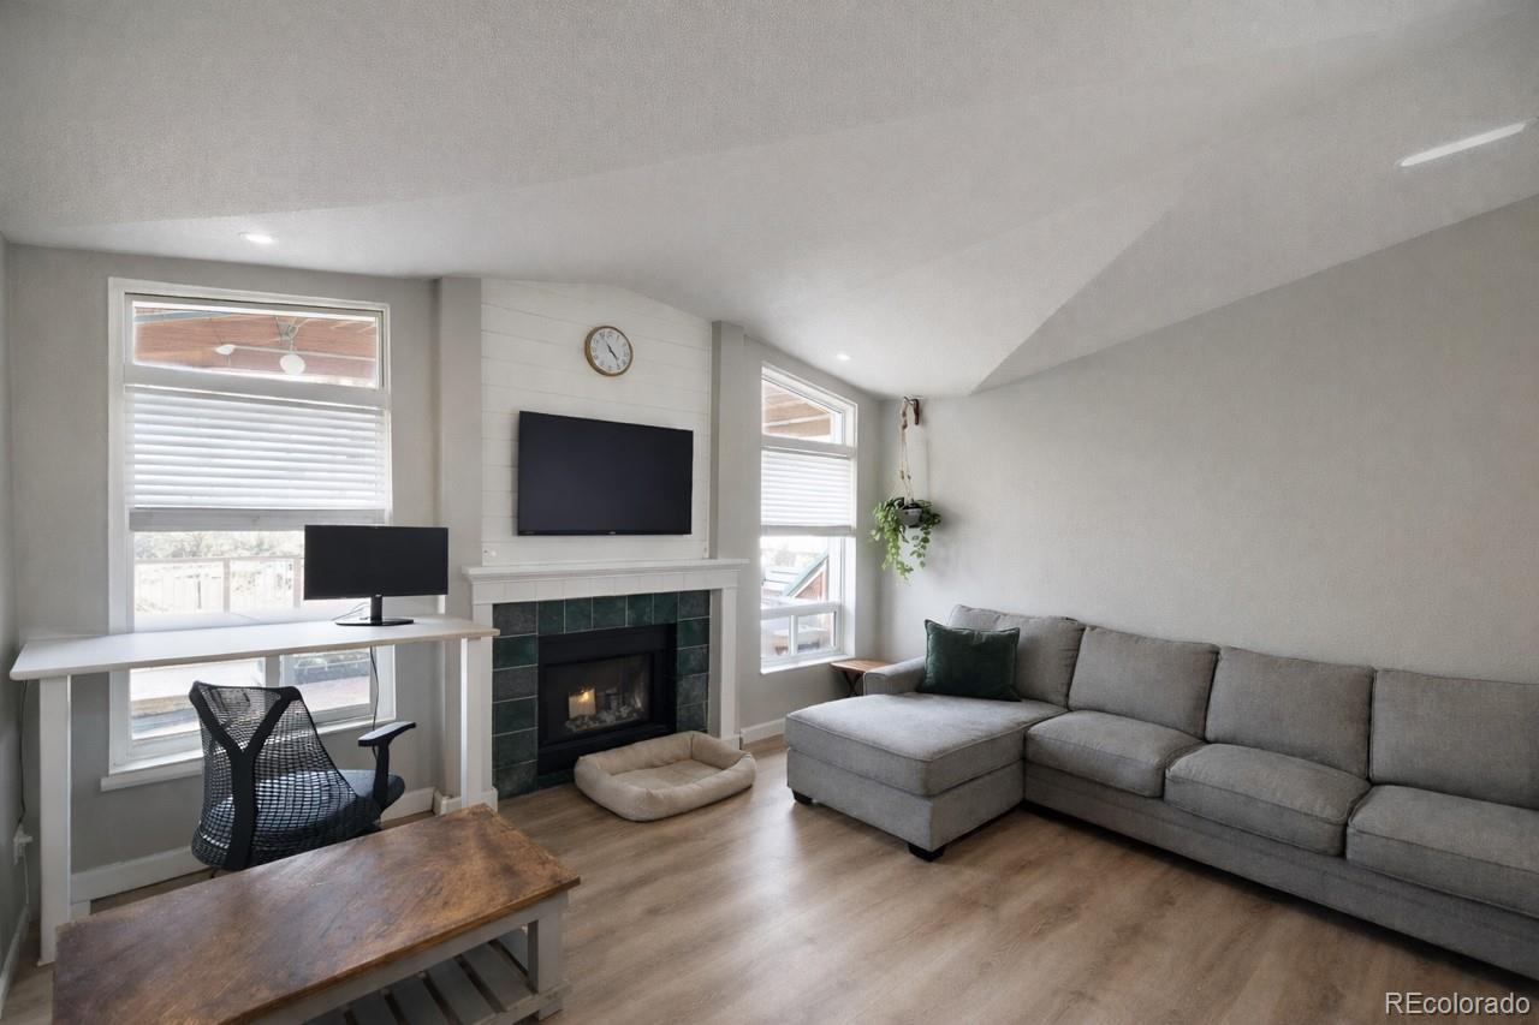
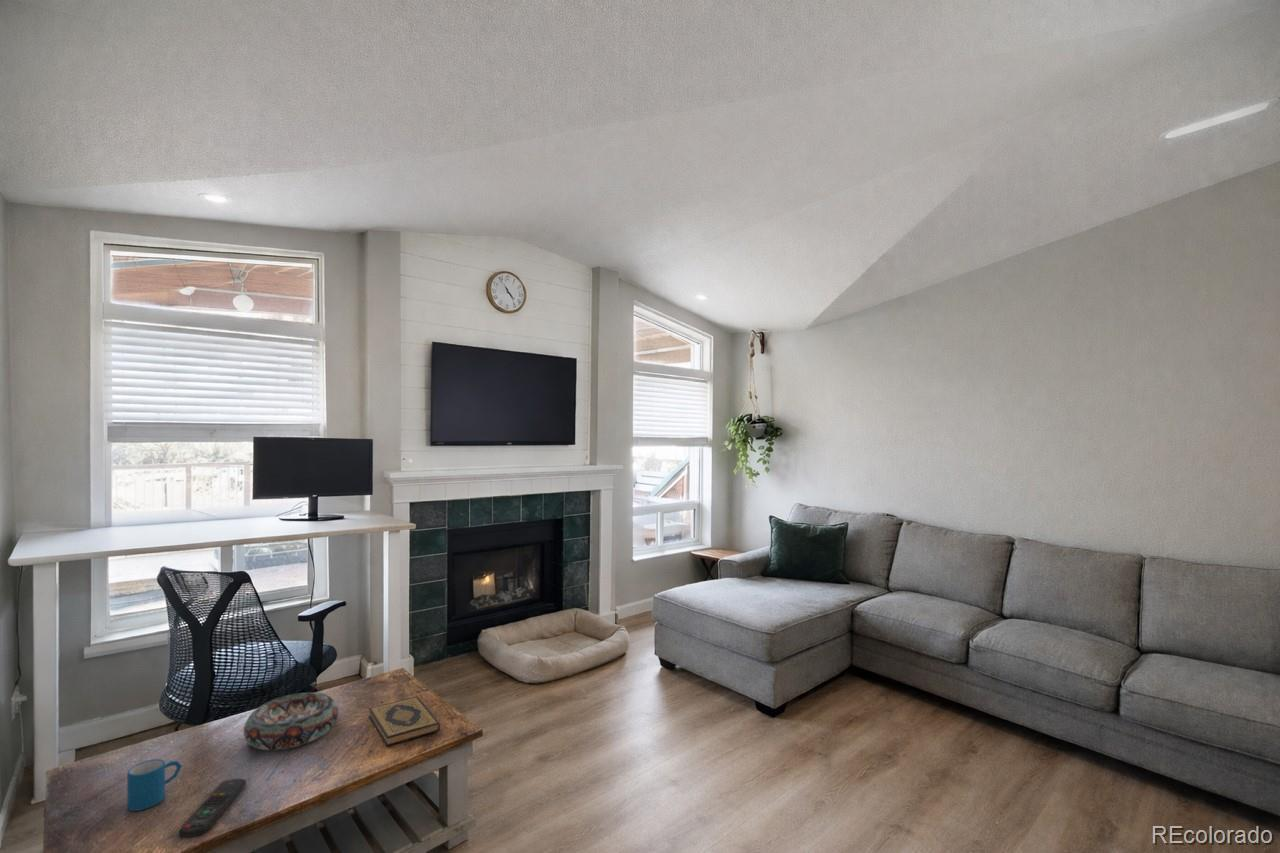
+ hardback book [368,696,441,747]
+ remote control [178,778,247,838]
+ decorative bowl [243,691,339,751]
+ mug [126,758,183,812]
